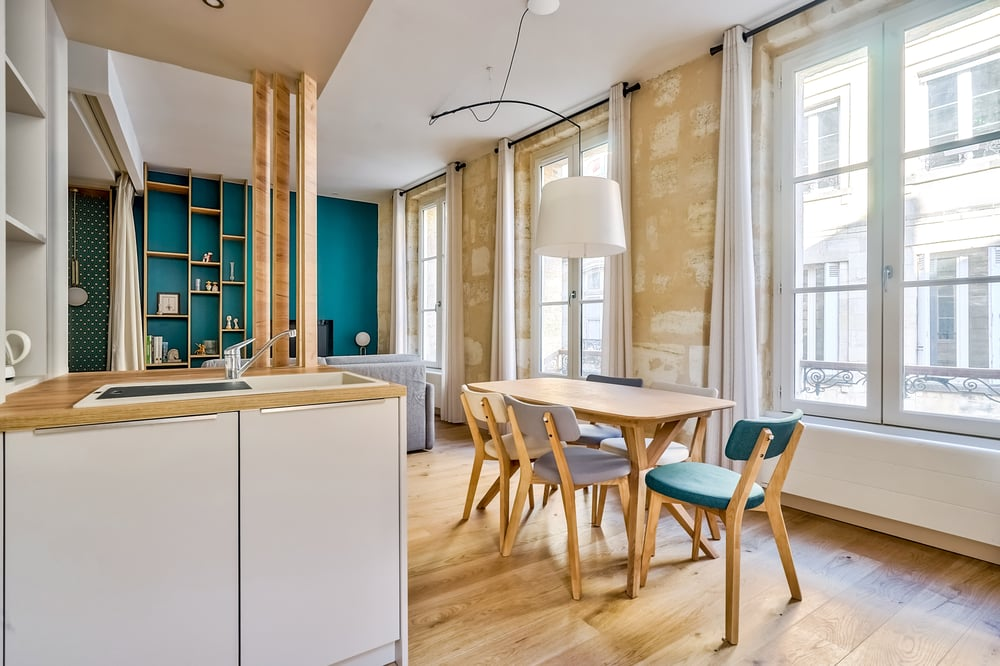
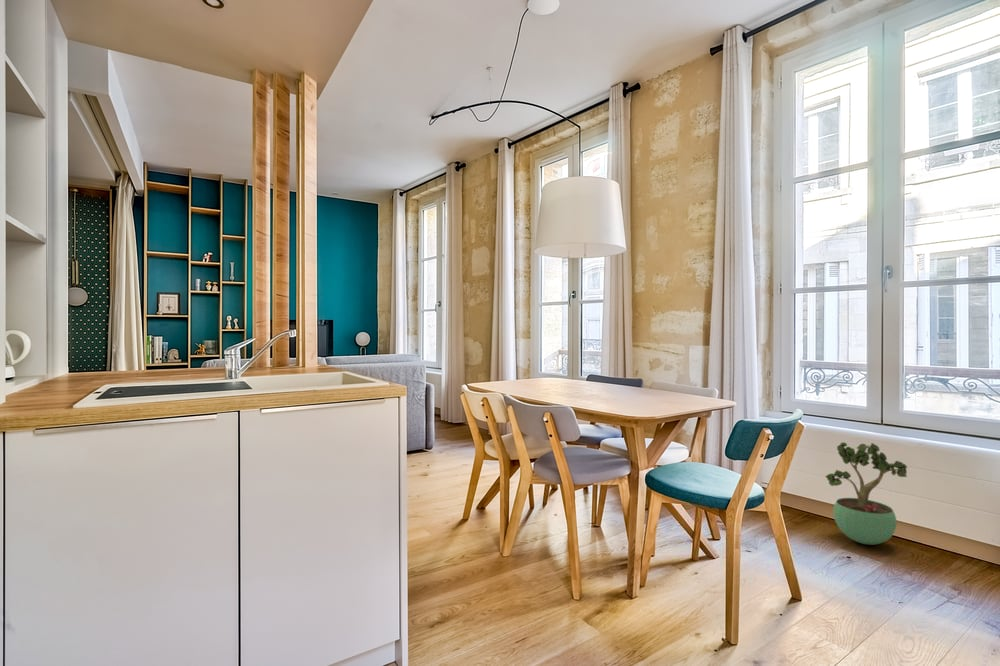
+ potted plant [825,441,909,546]
